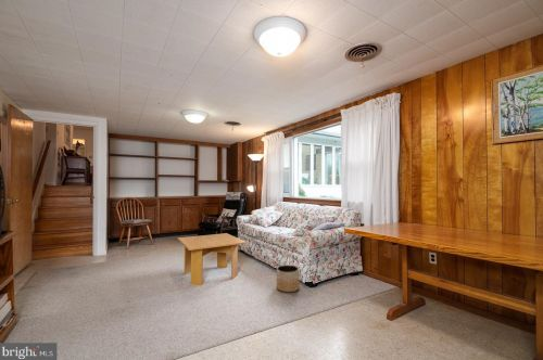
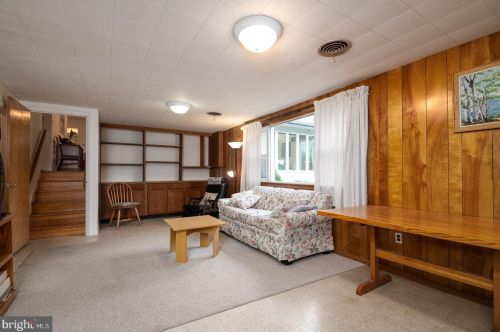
- planter [276,263,301,294]
